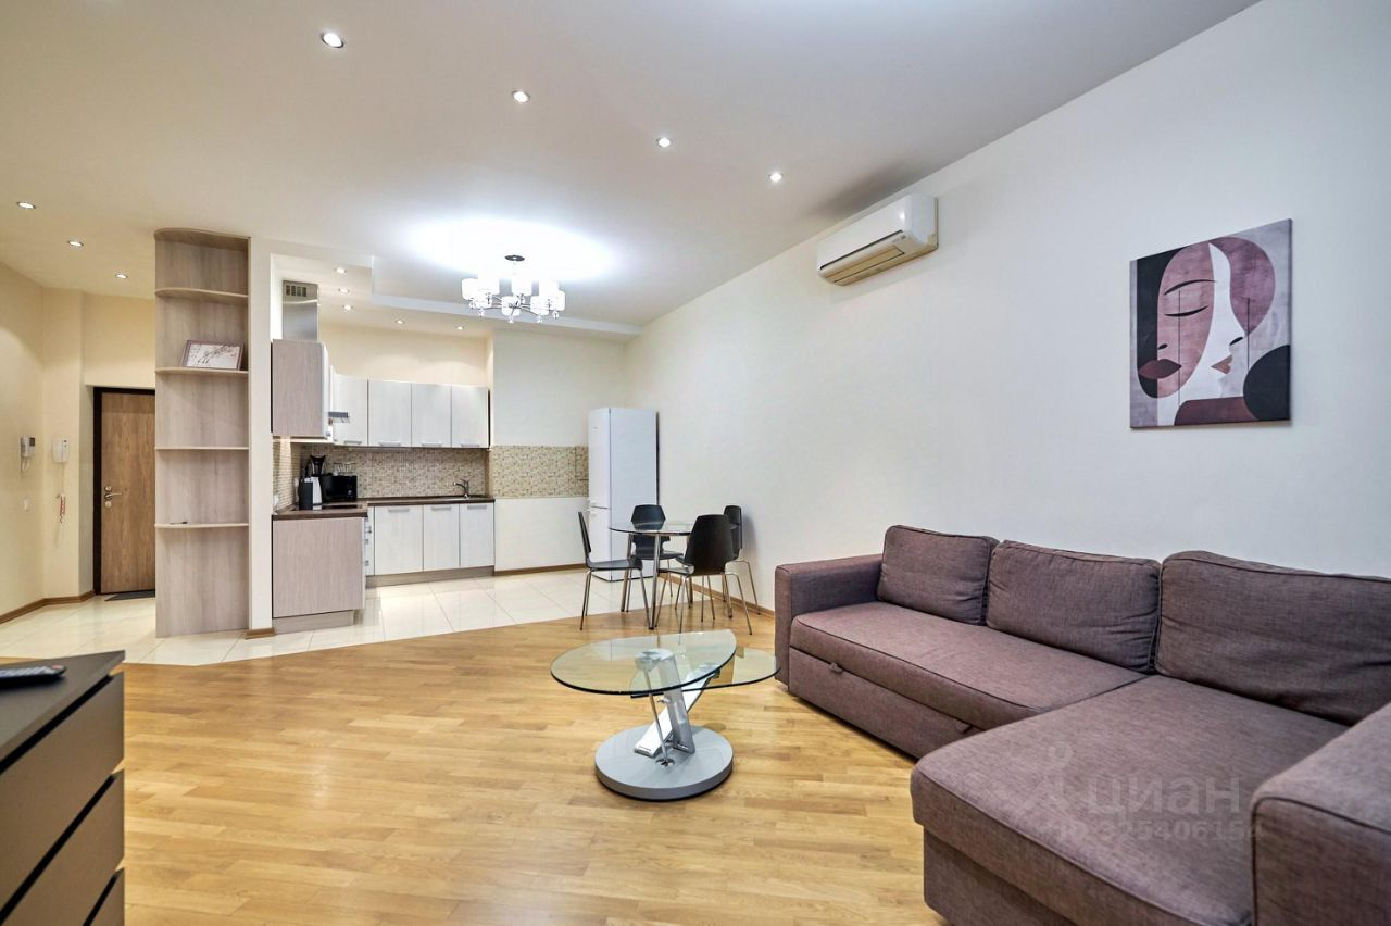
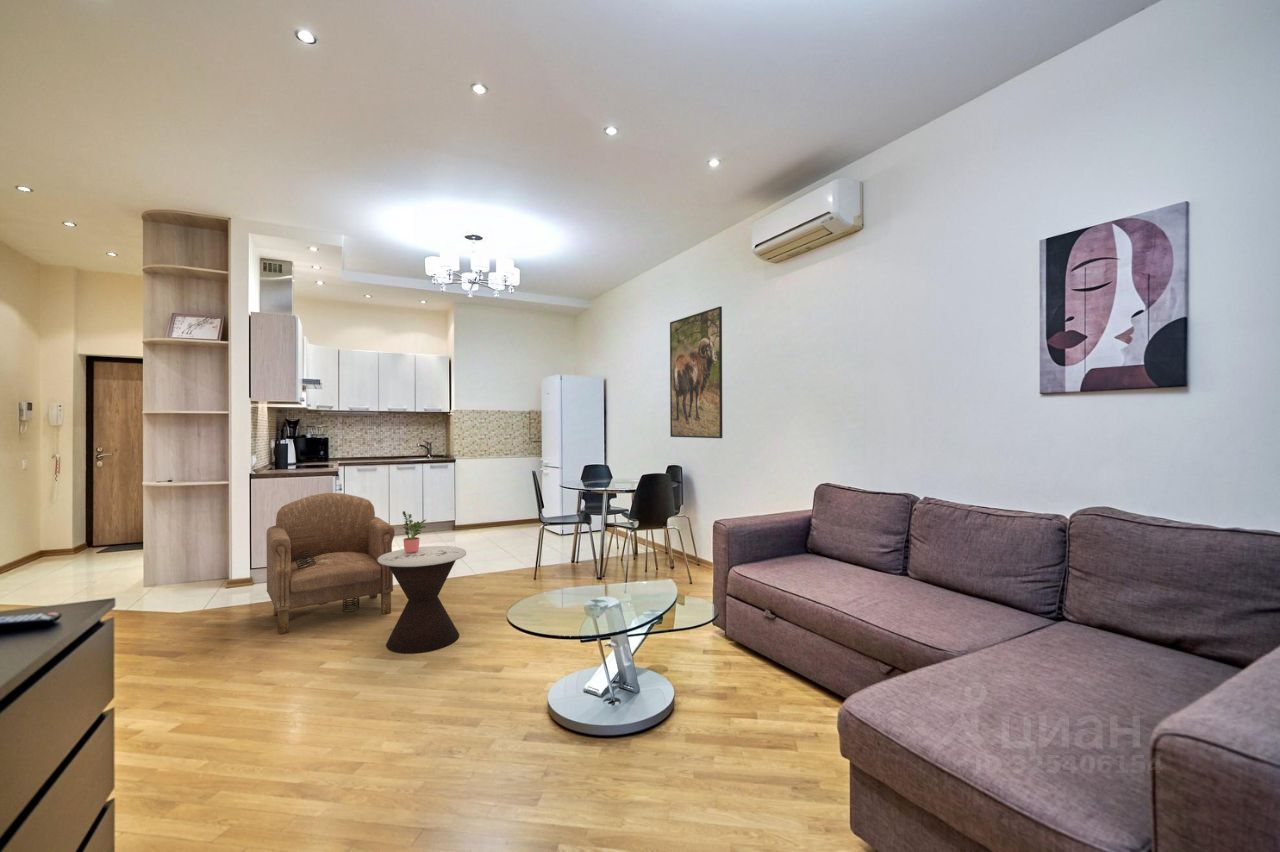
+ potted plant [402,510,427,553]
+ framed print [669,305,723,439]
+ armchair [265,492,396,635]
+ side table [378,545,467,655]
